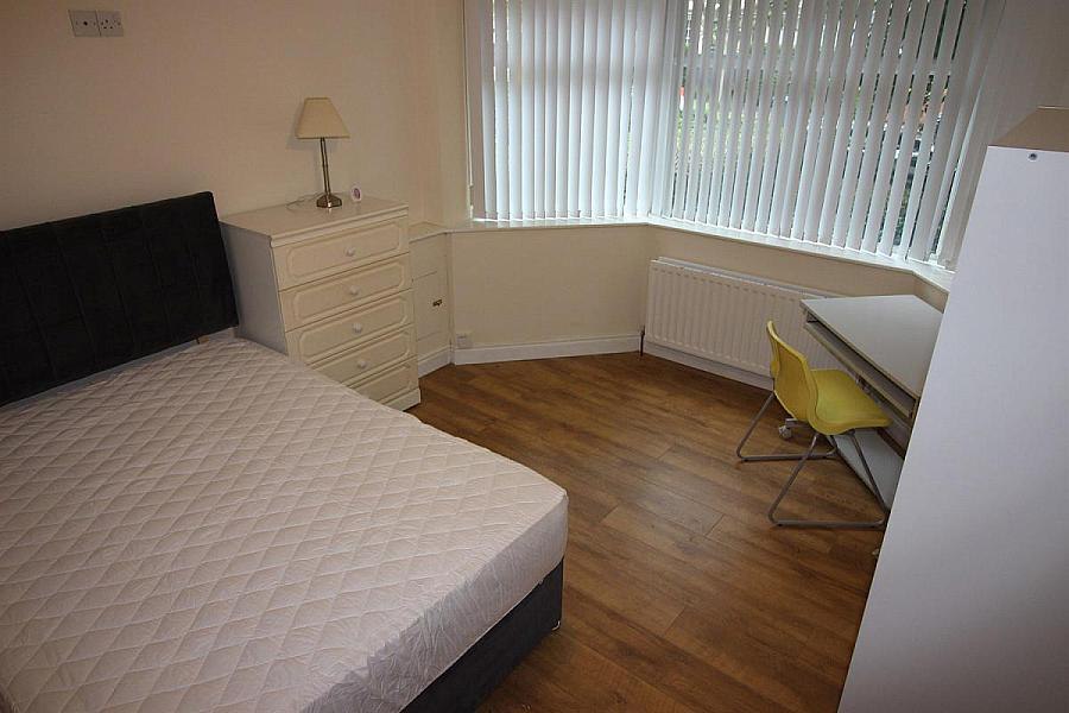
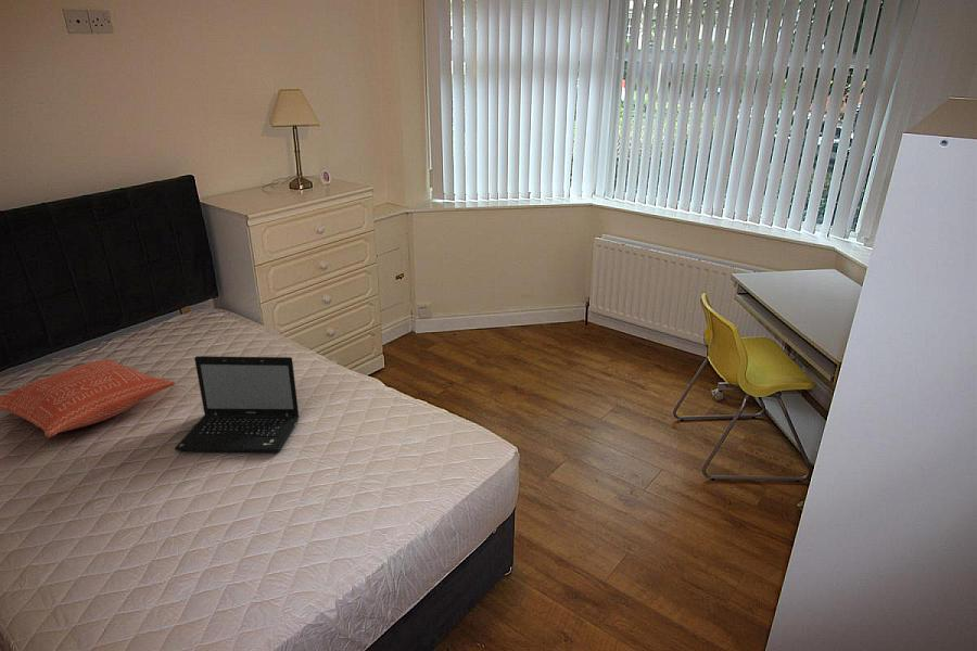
+ laptop [174,355,301,452]
+ pillow [0,358,176,438]
